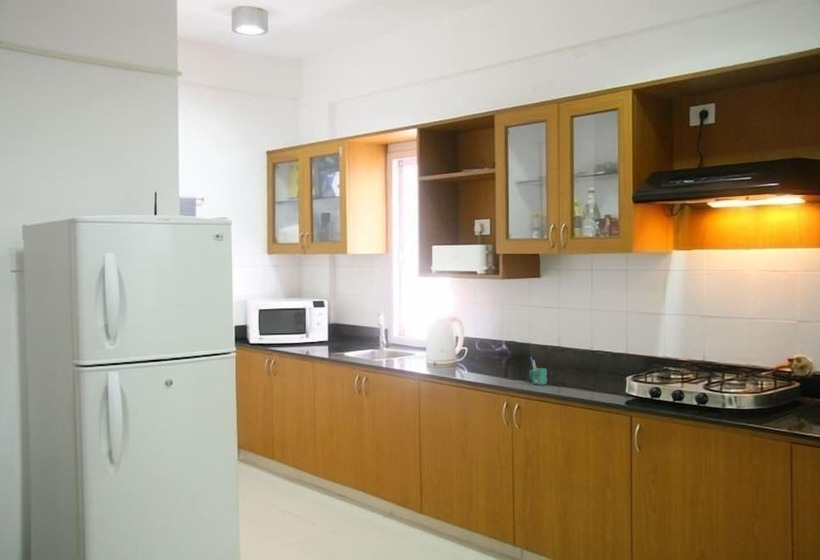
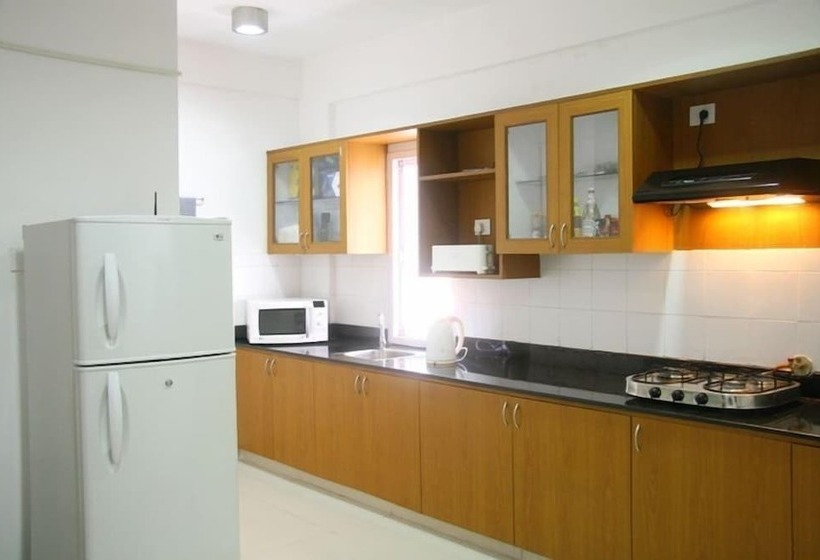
- mug [528,356,548,386]
